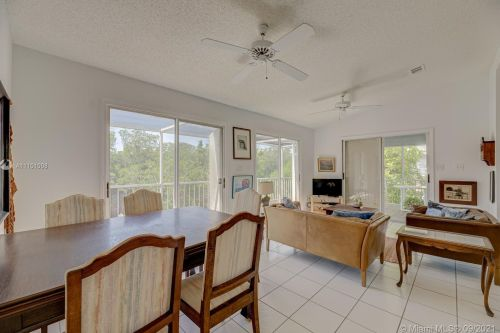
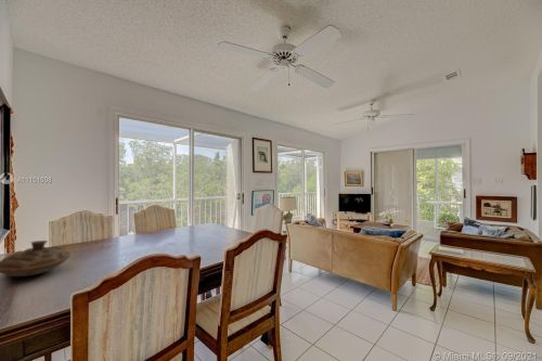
+ decorative bowl [0,240,72,278]
